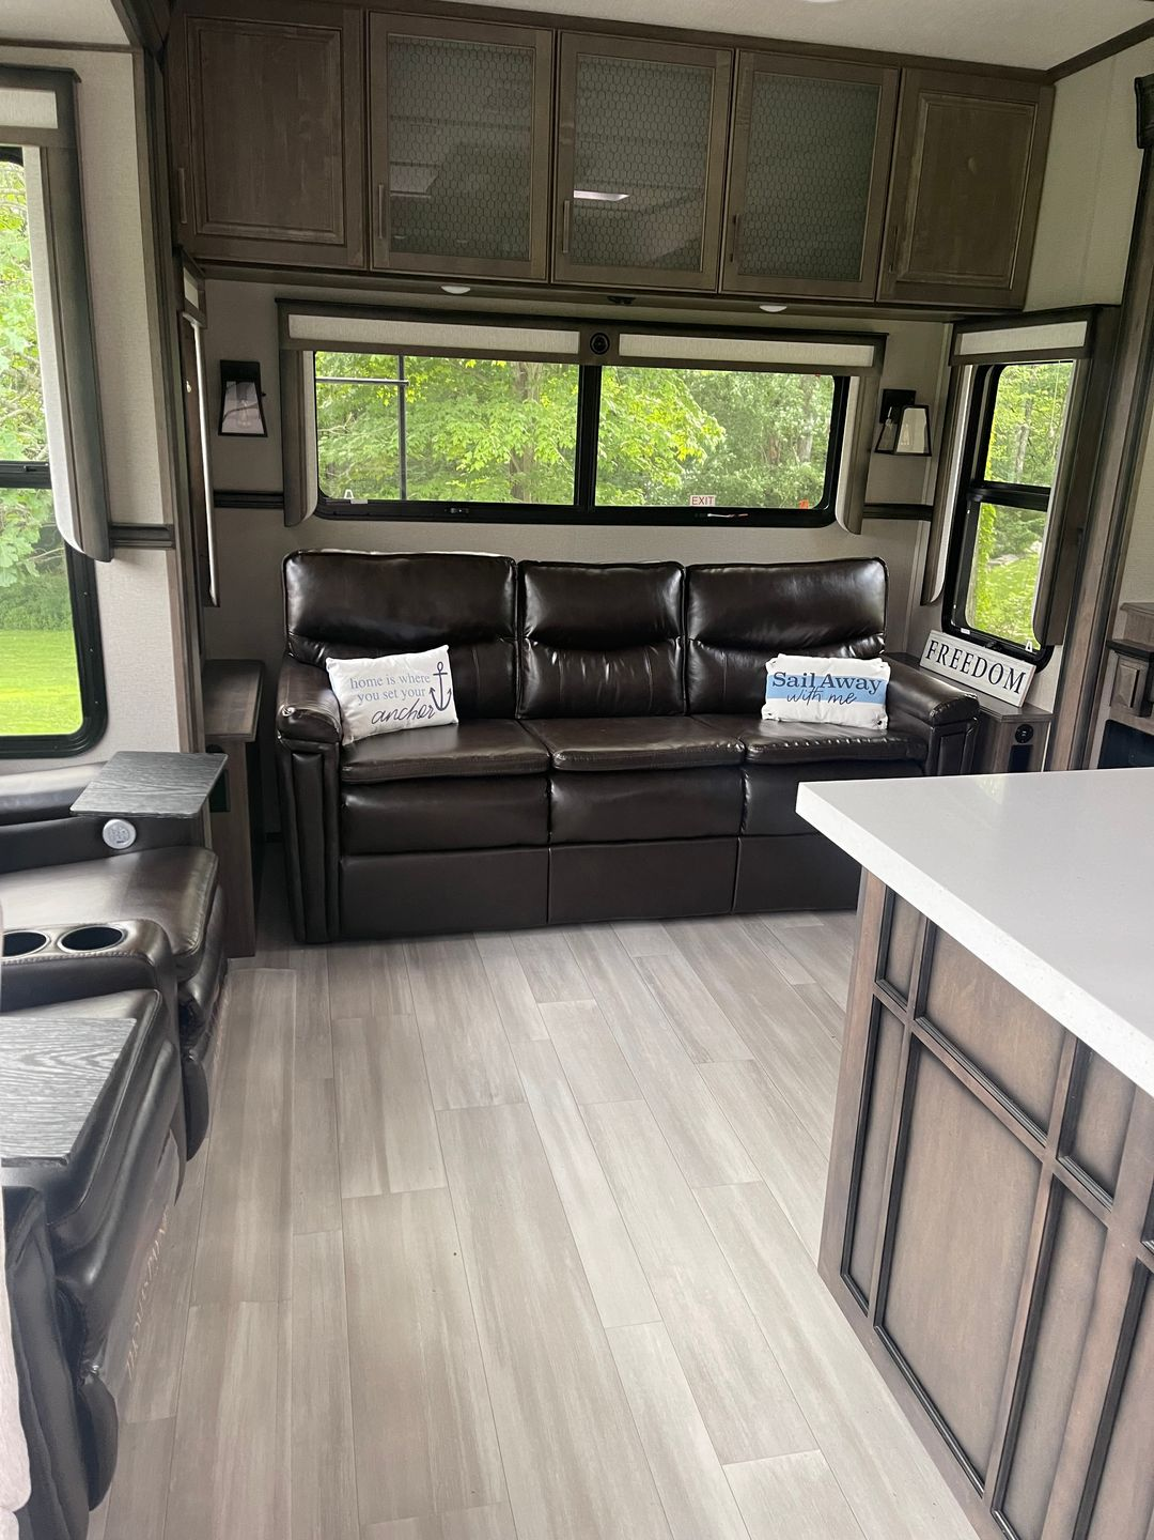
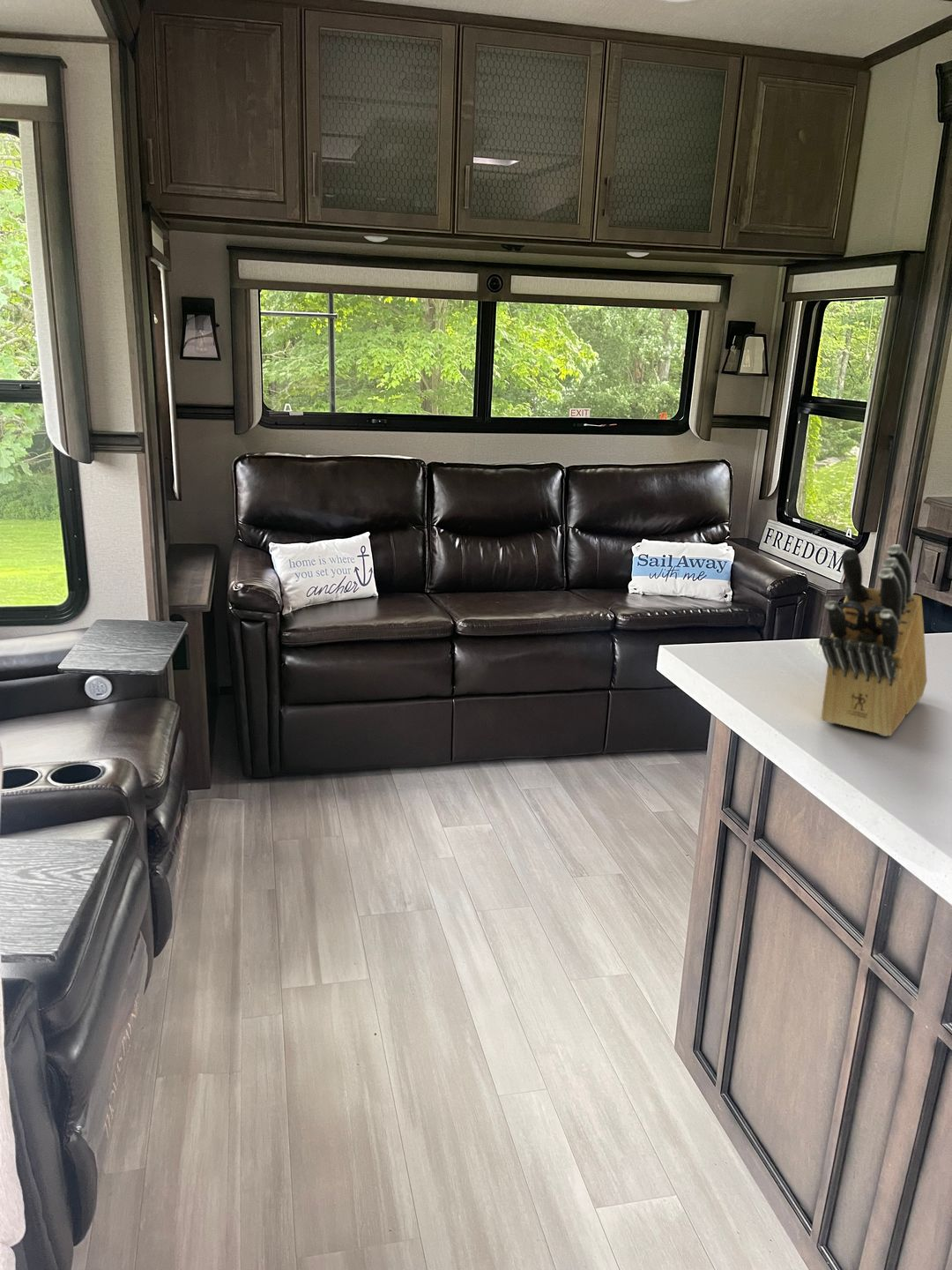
+ knife block [818,543,928,737]
